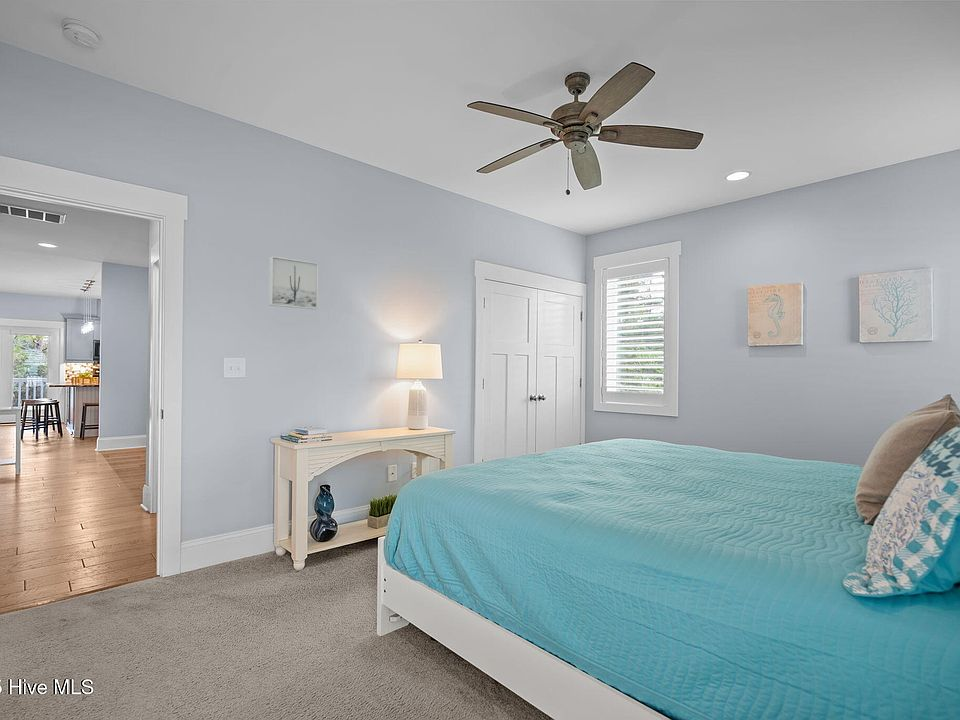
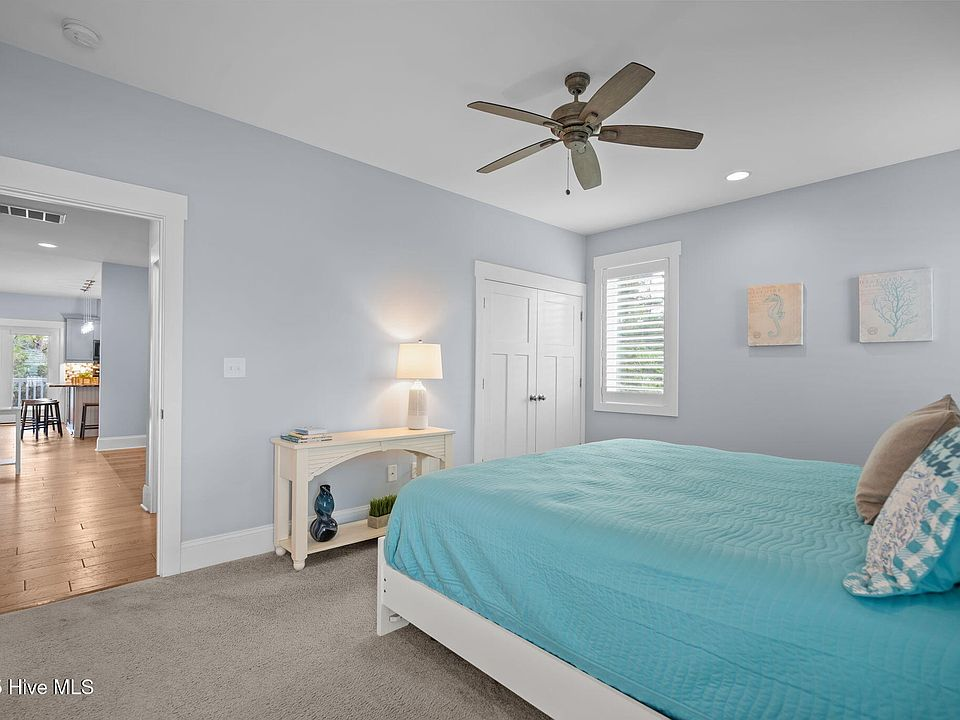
- wall art [268,255,319,310]
